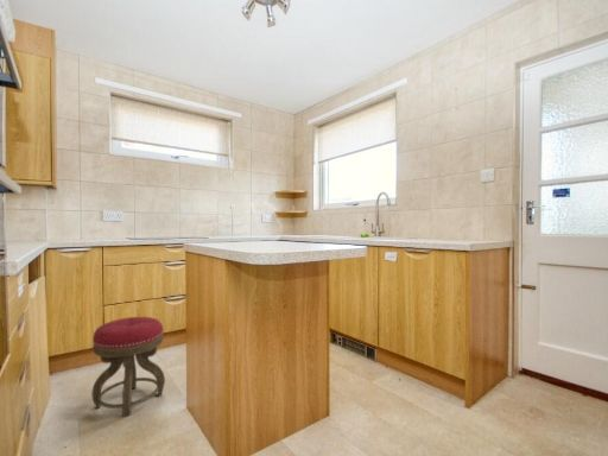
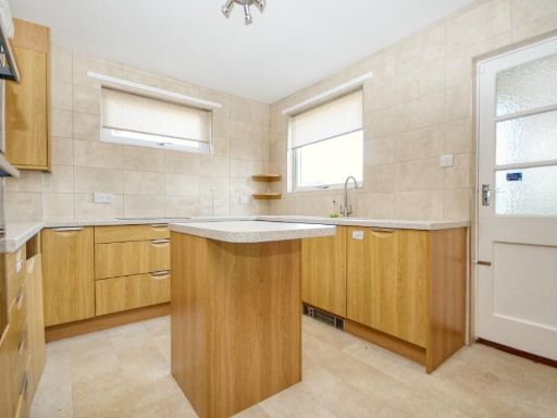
- stool [90,316,166,418]
